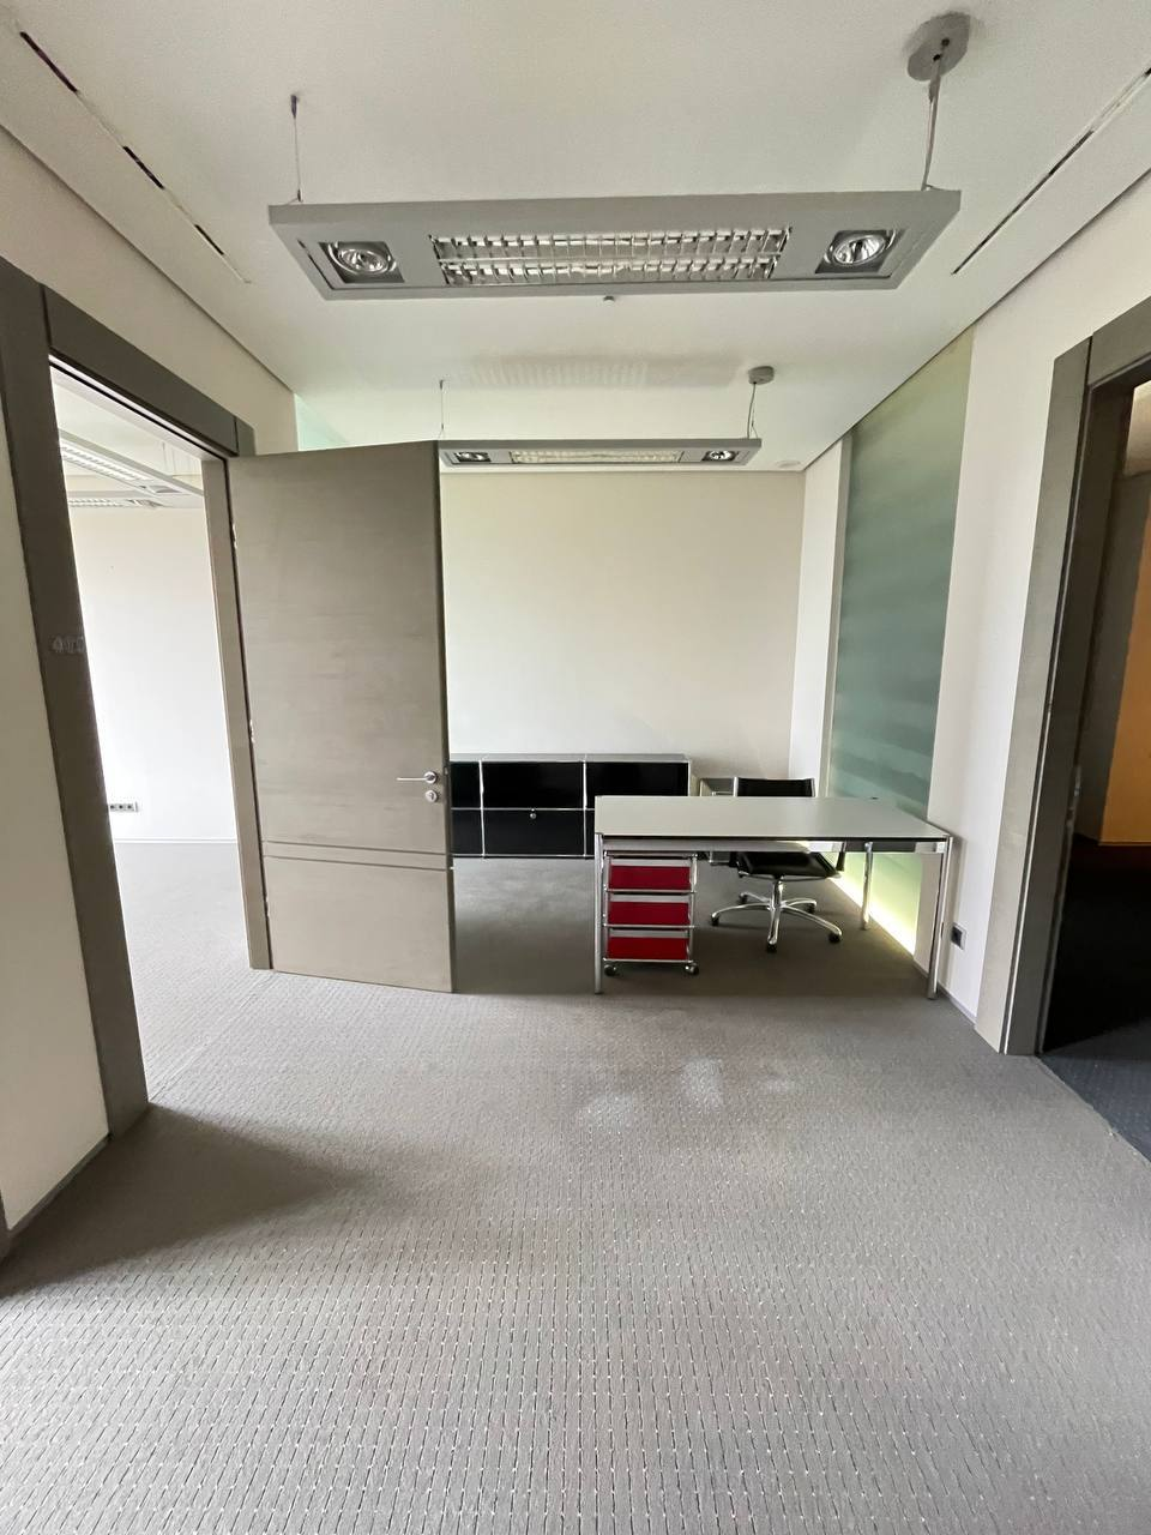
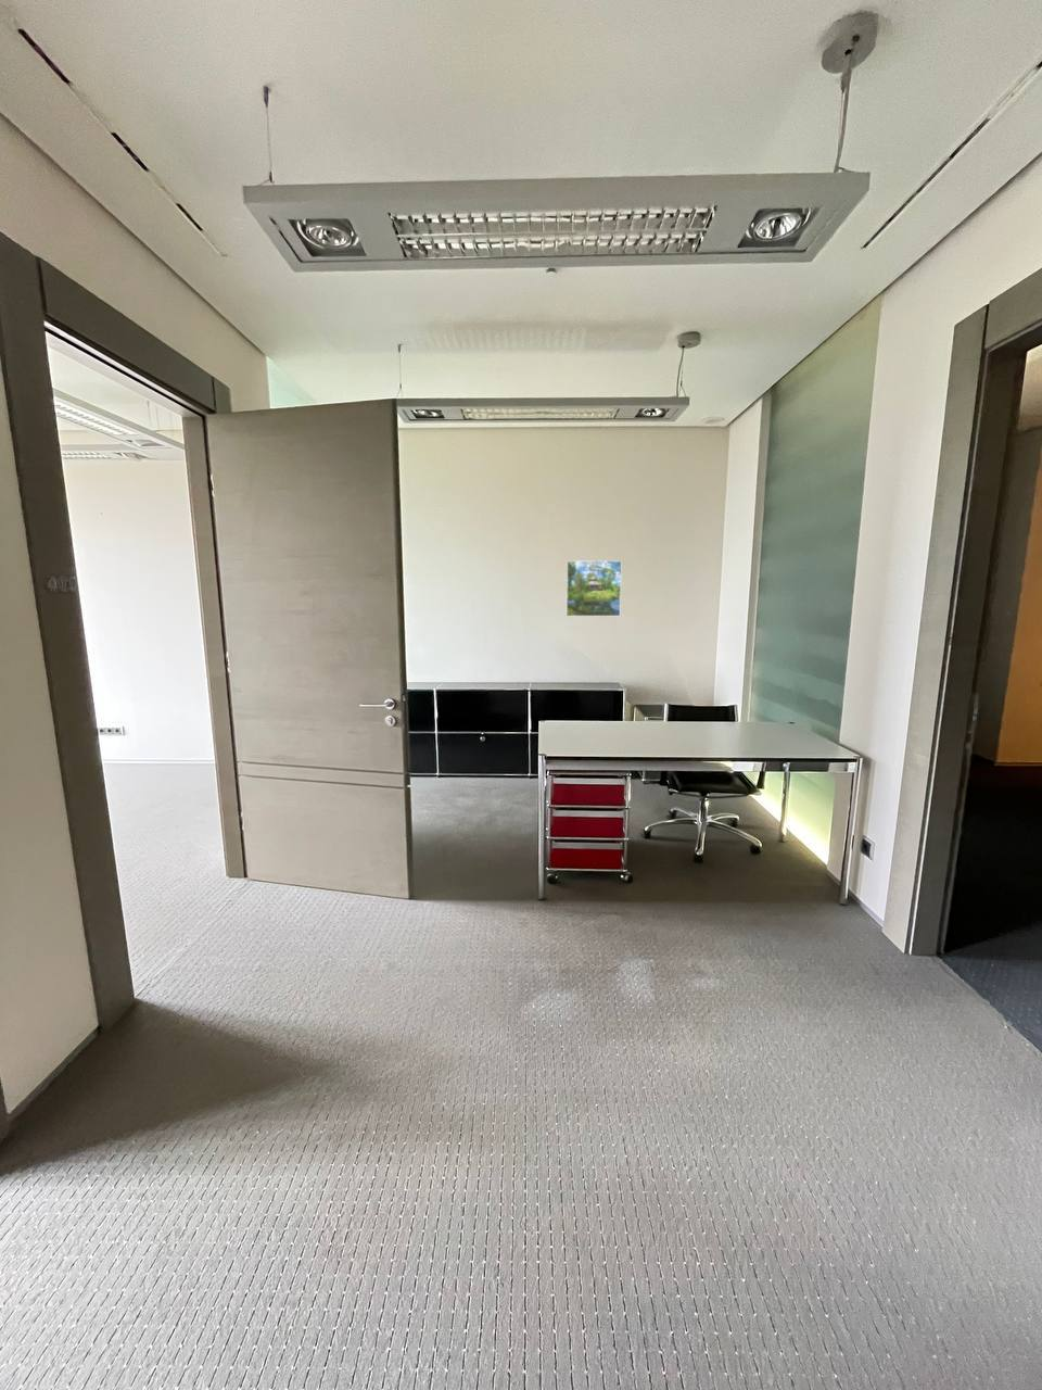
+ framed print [566,559,623,617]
